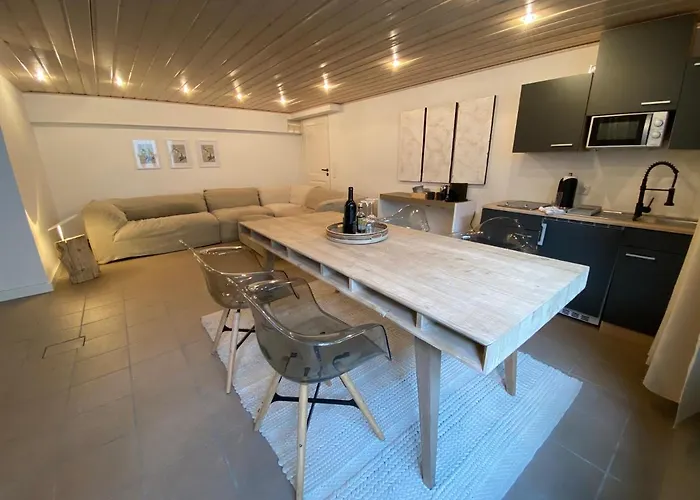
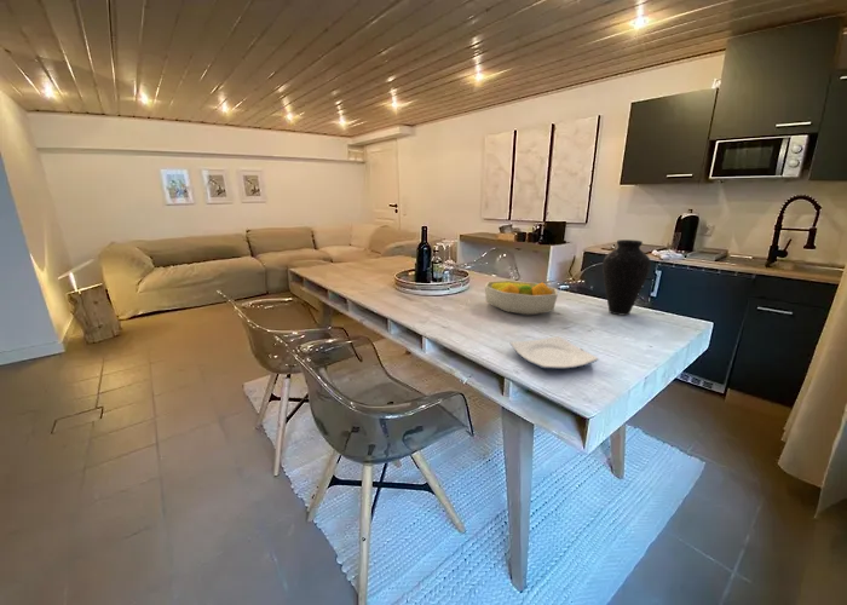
+ vase [601,238,652,316]
+ fruit bowl [484,280,559,316]
+ plate [509,335,600,370]
